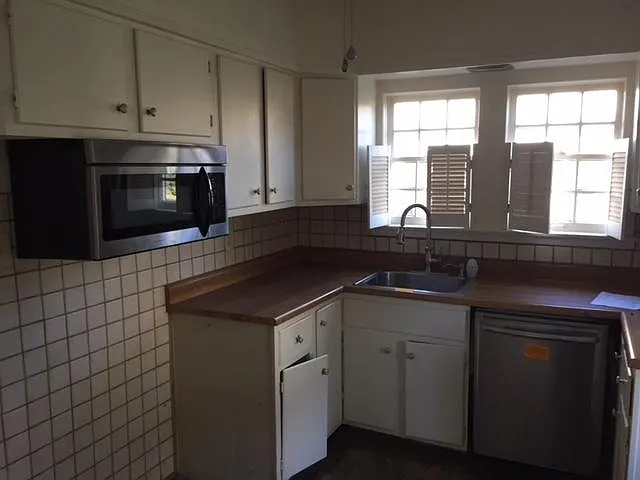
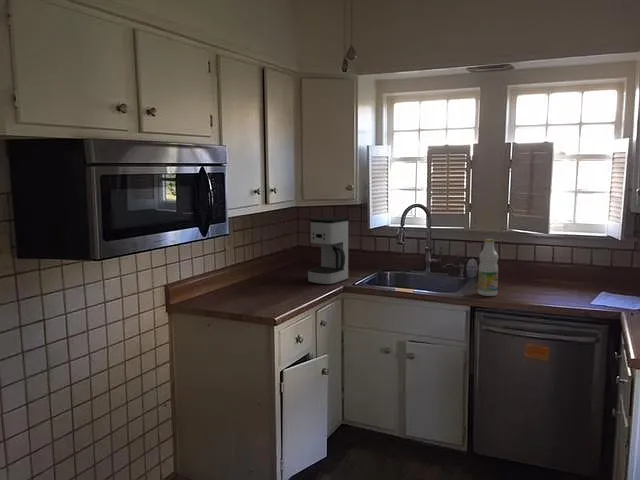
+ bottle [477,238,499,297]
+ coffee maker [307,216,350,286]
